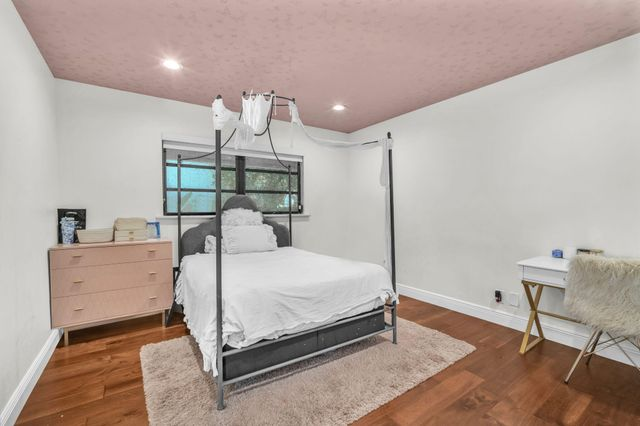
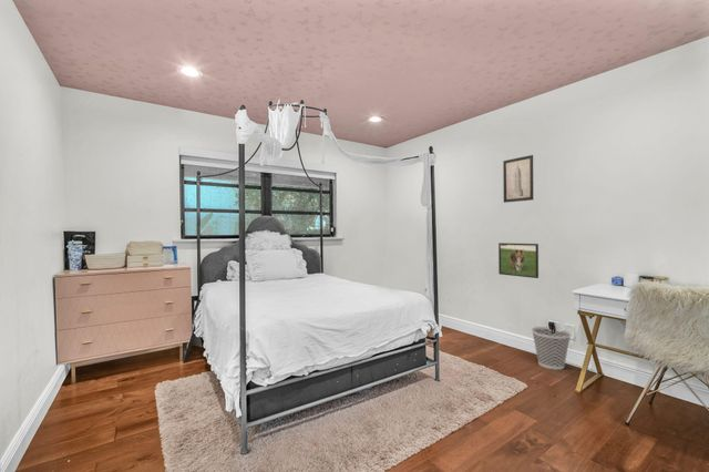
+ wall art [502,154,534,204]
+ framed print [497,242,540,279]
+ wastebasket [531,326,573,371]
